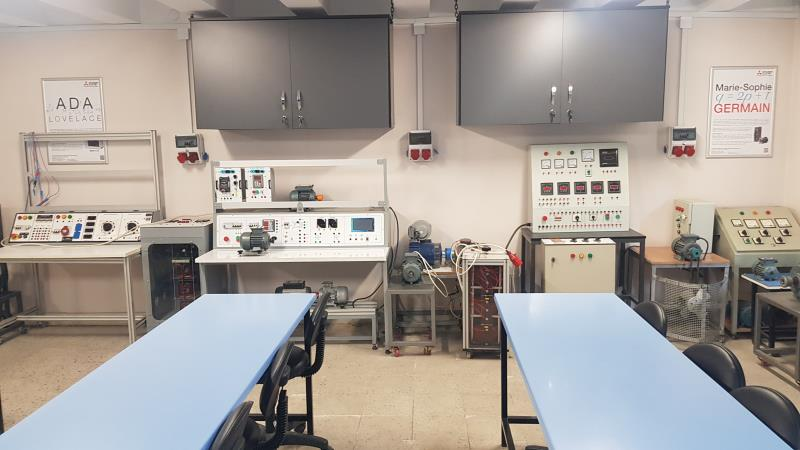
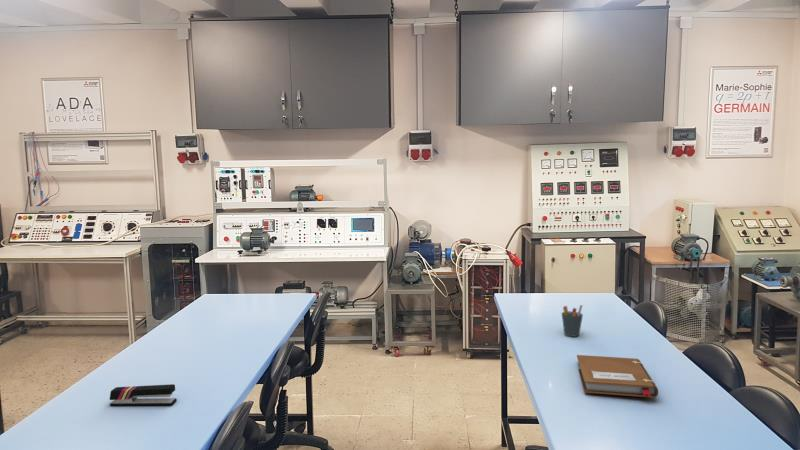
+ notebook [576,354,659,399]
+ pen holder [561,304,584,338]
+ stapler [109,383,178,407]
